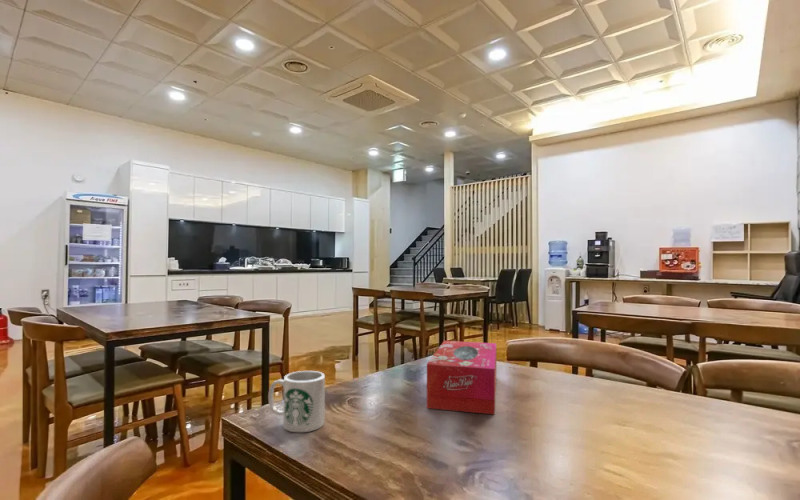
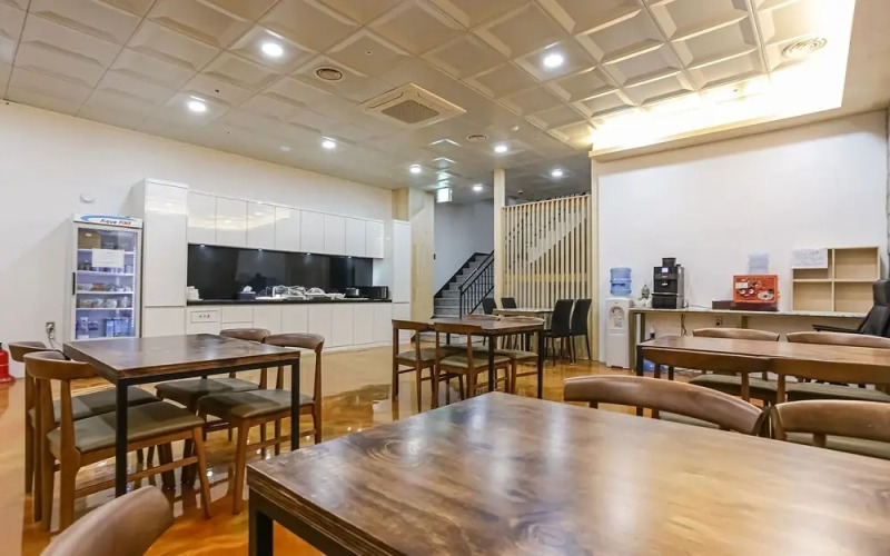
- mug [267,370,326,433]
- tissue box [426,340,497,416]
